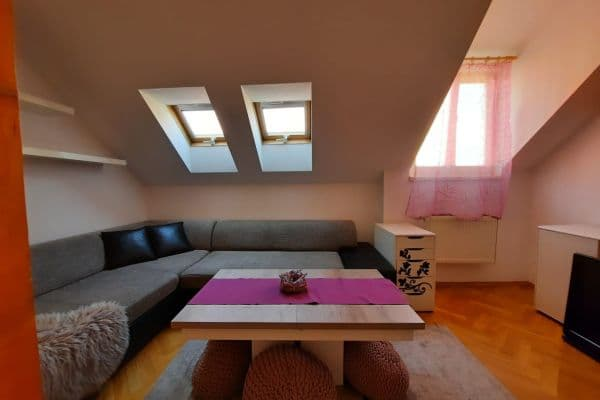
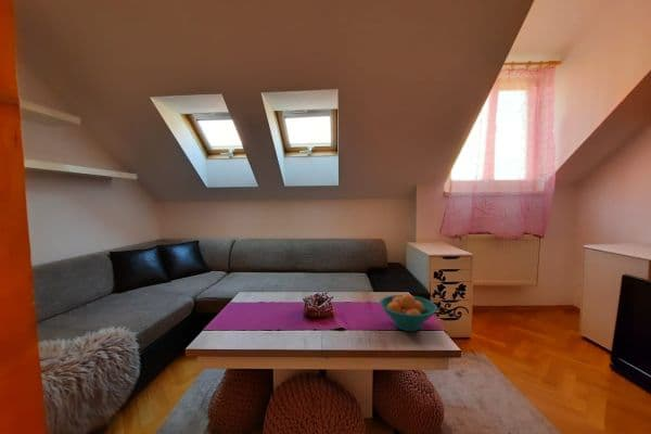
+ fruit bowl [379,293,438,332]
